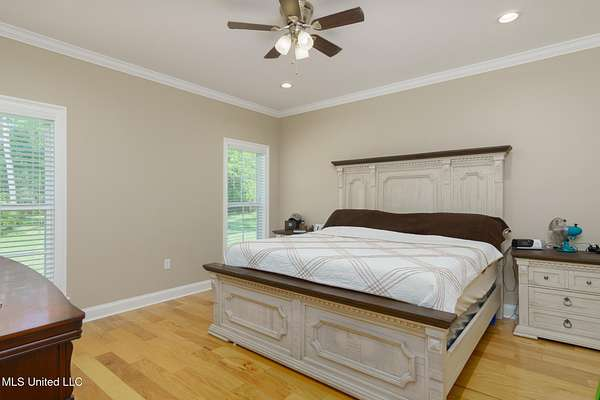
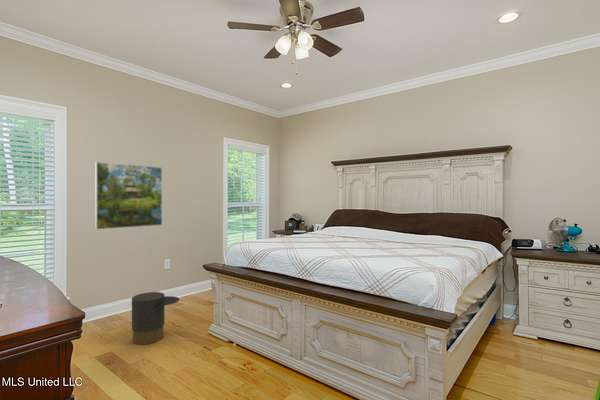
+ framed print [94,161,163,231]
+ trash can [131,291,180,346]
